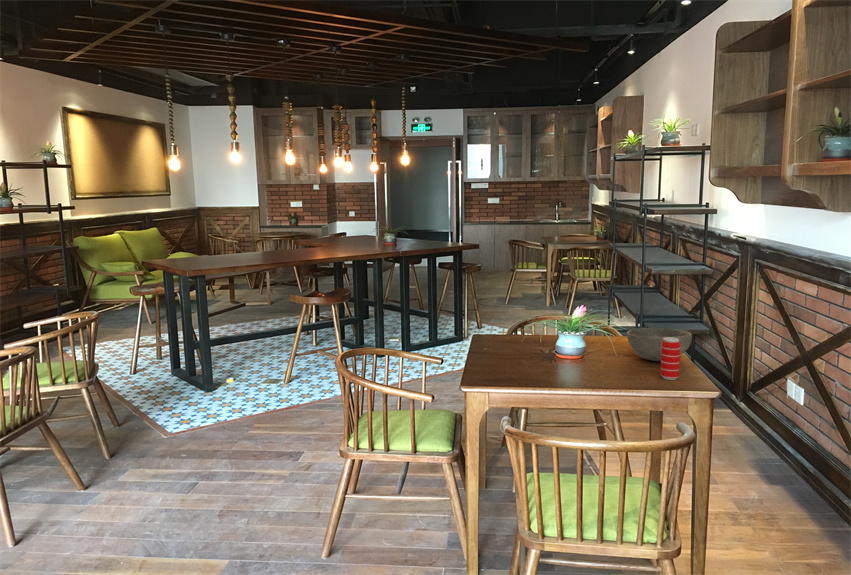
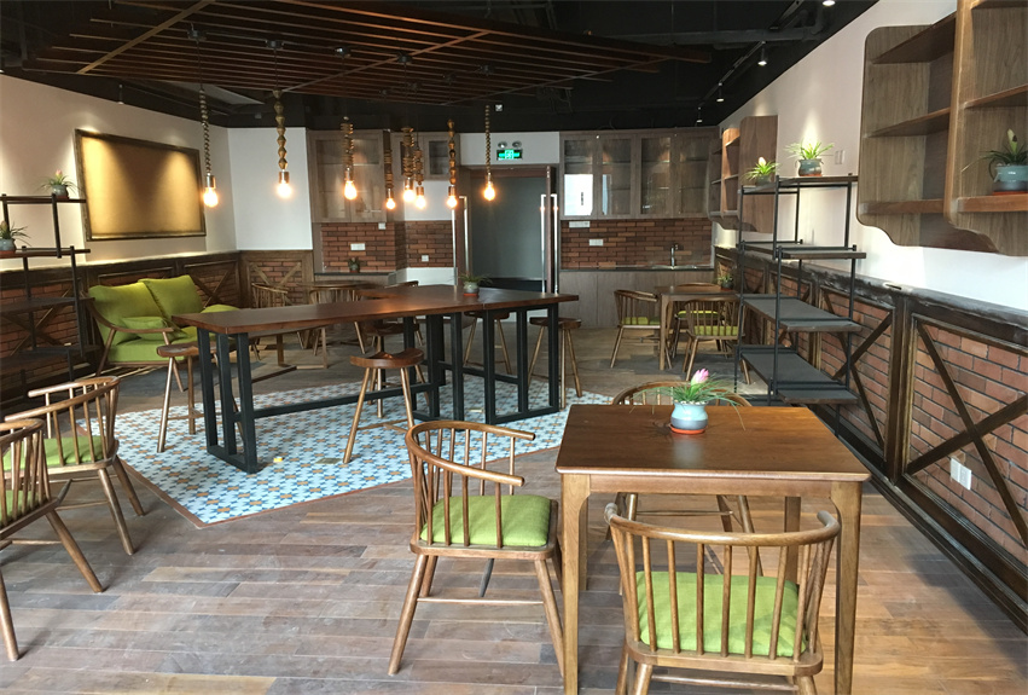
- bowl [626,327,693,362]
- beverage can [659,337,681,381]
